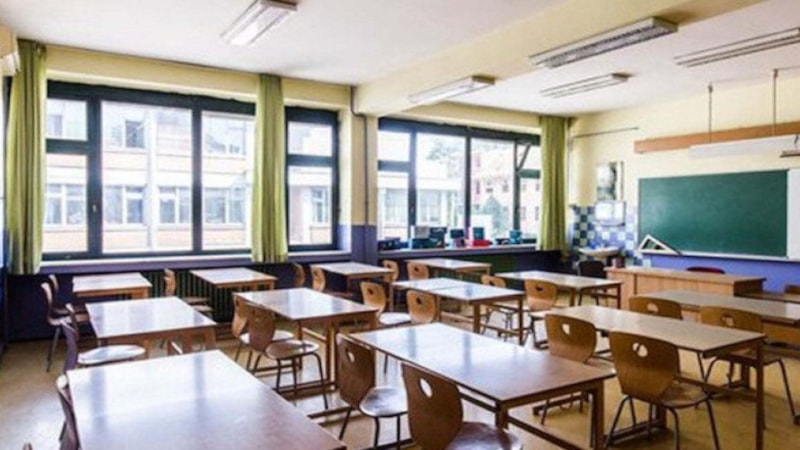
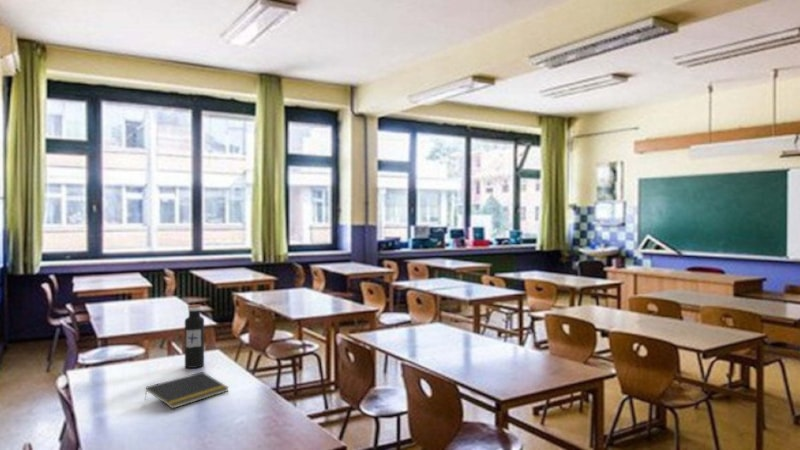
+ water bottle [184,304,205,369]
+ notepad [143,371,230,410]
